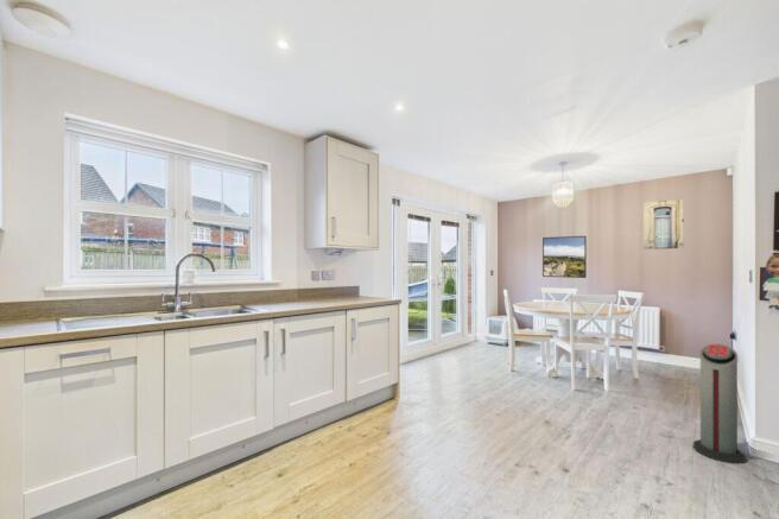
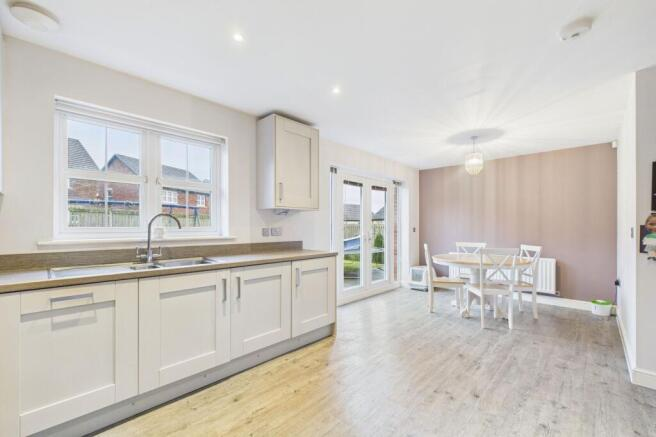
- air purifier [692,342,747,466]
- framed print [542,235,588,279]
- wall art [642,198,685,251]
